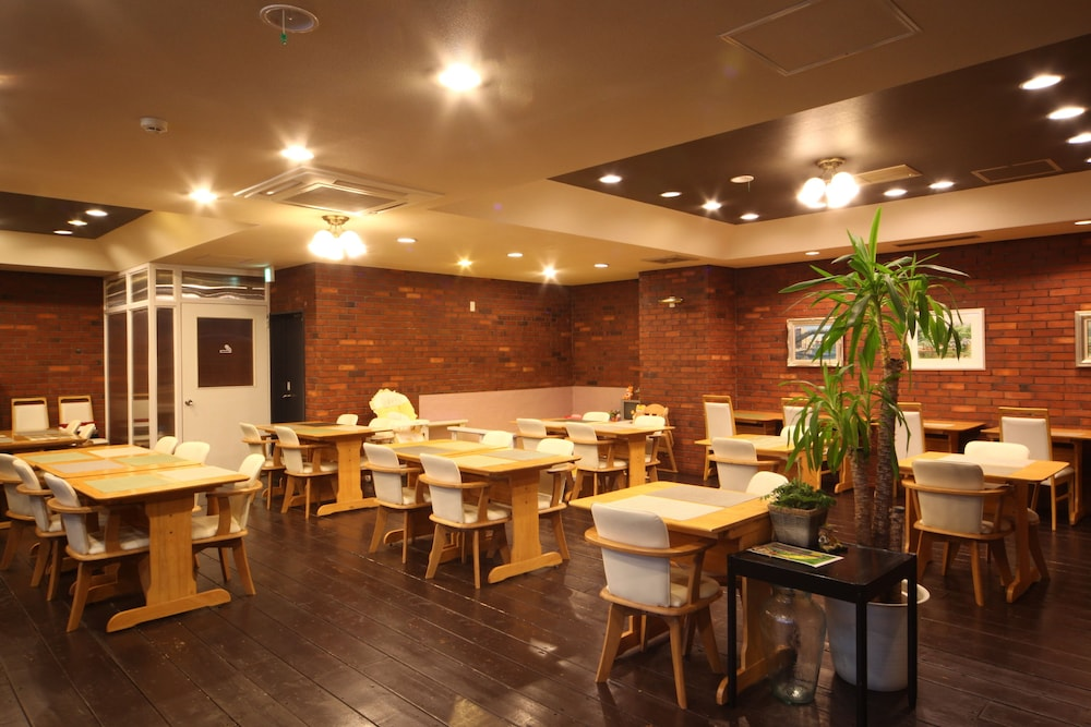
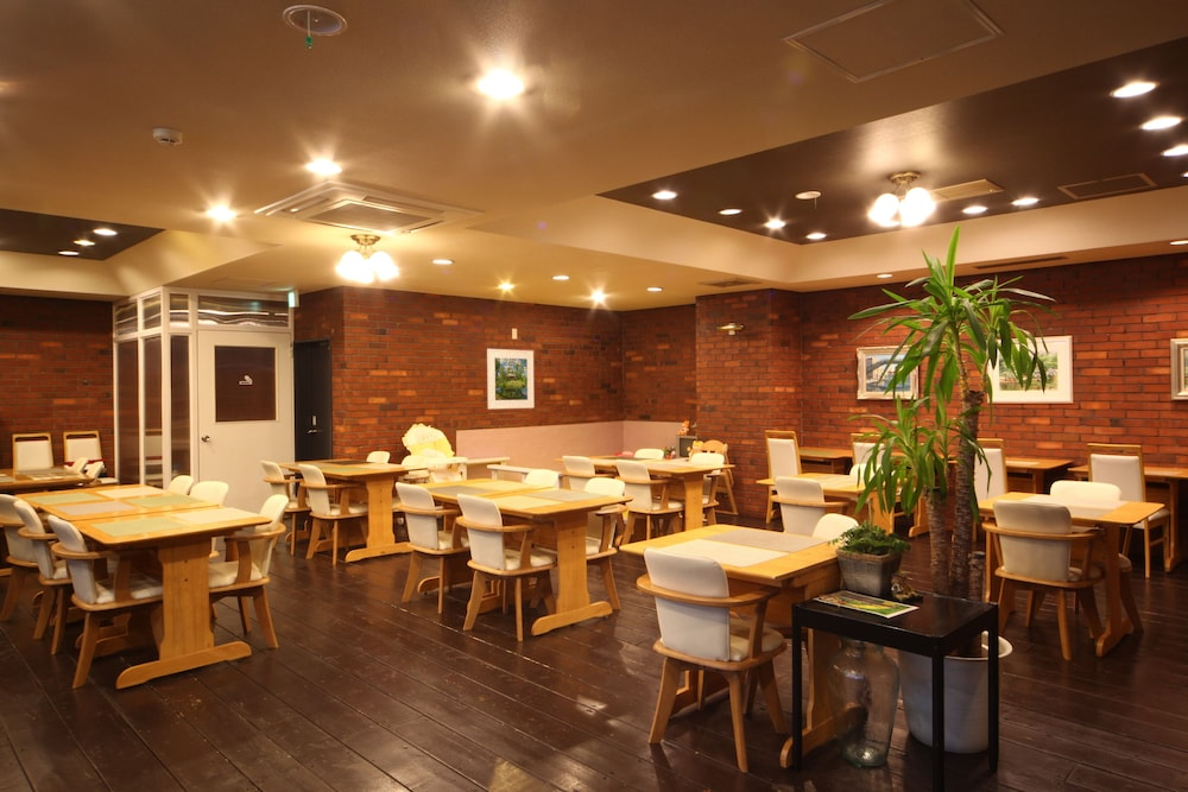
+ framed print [486,348,536,411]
